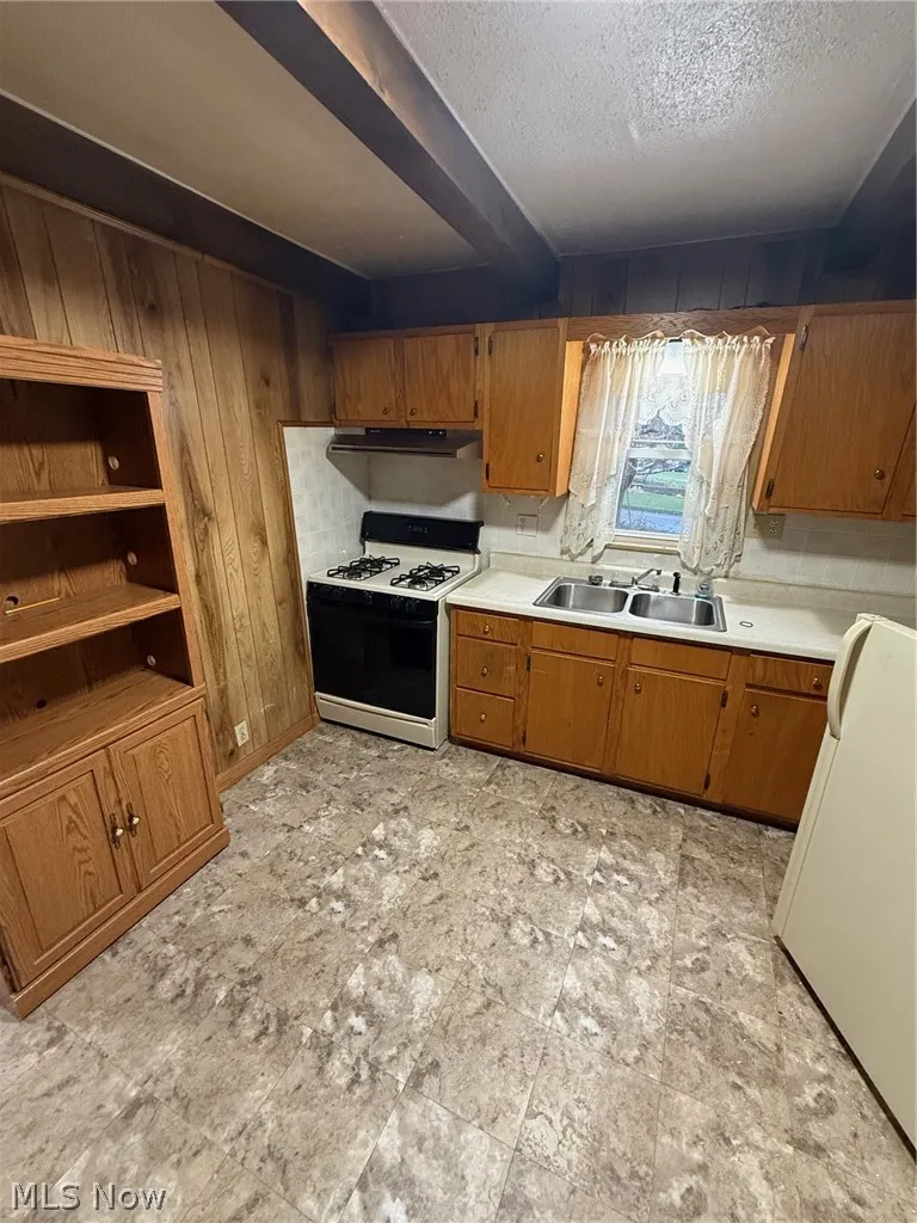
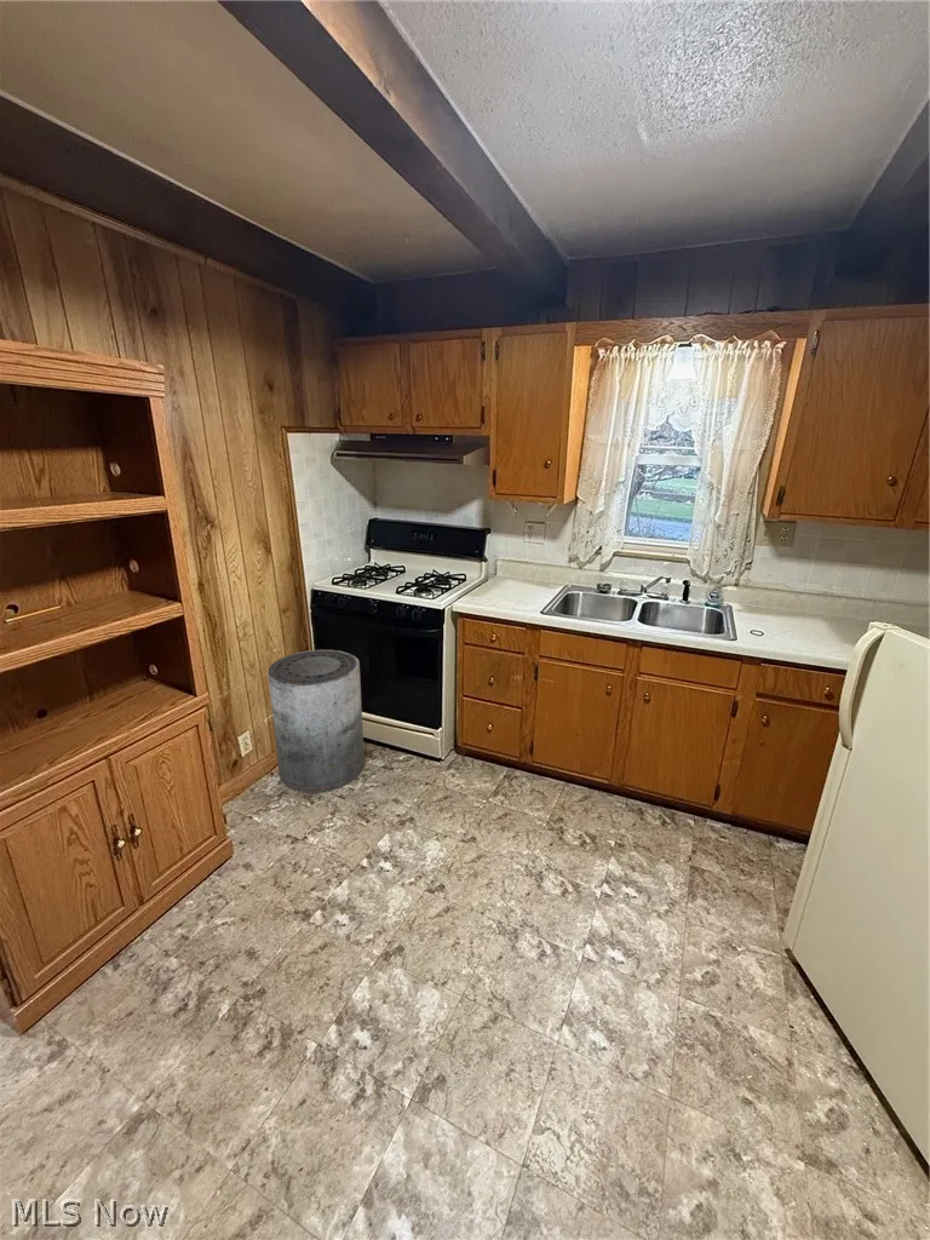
+ trash can [266,649,366,793]
